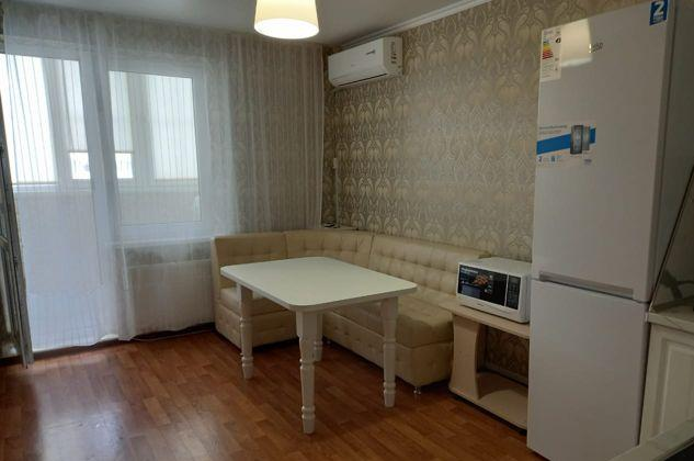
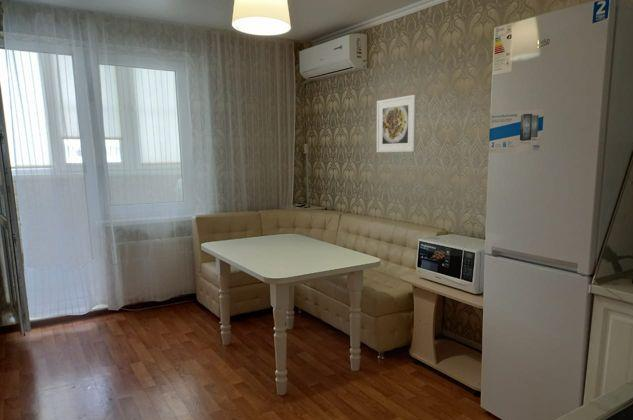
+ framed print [376,94,418,153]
